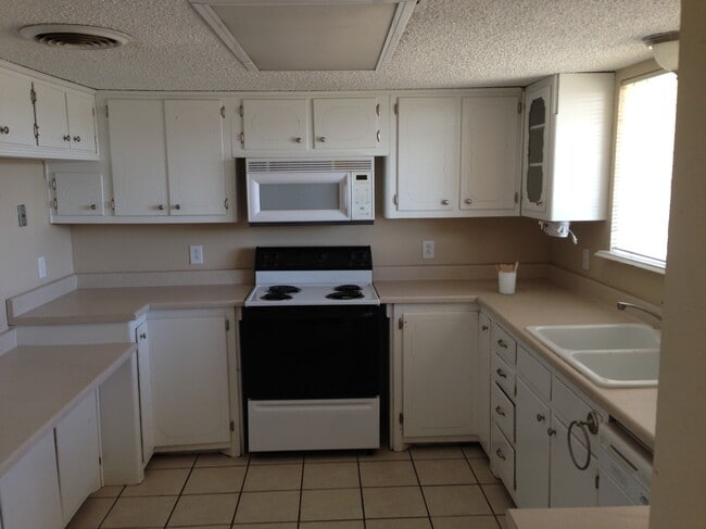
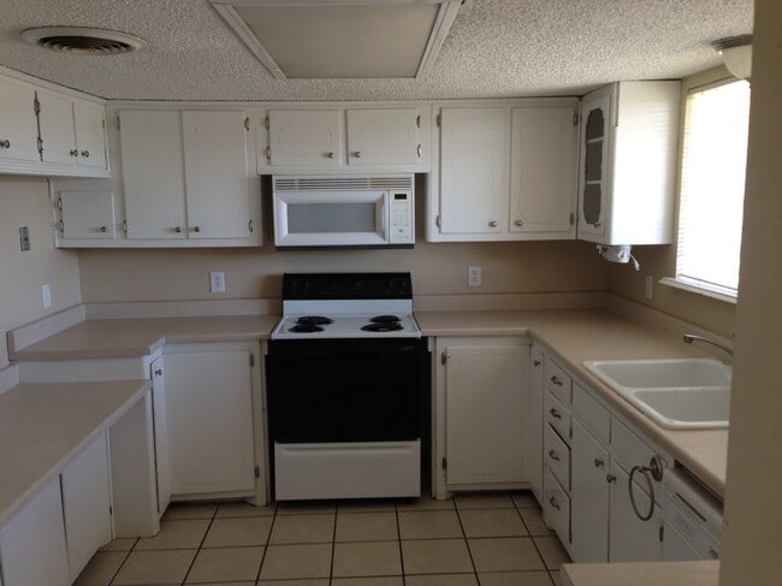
- utensil holder [494,261,519,295]
